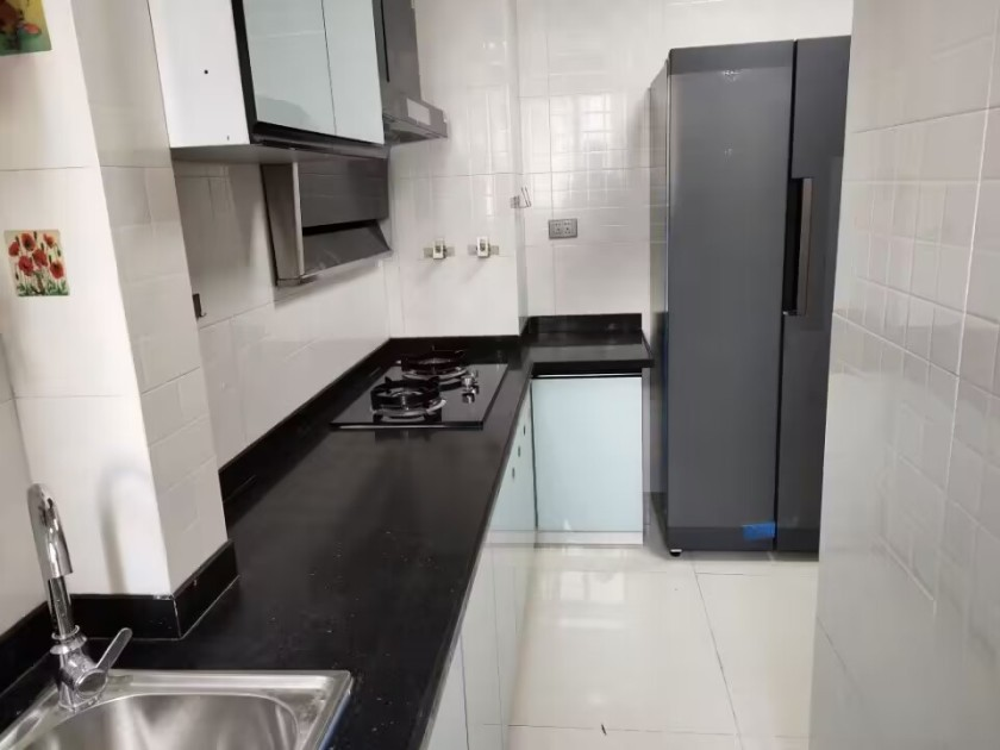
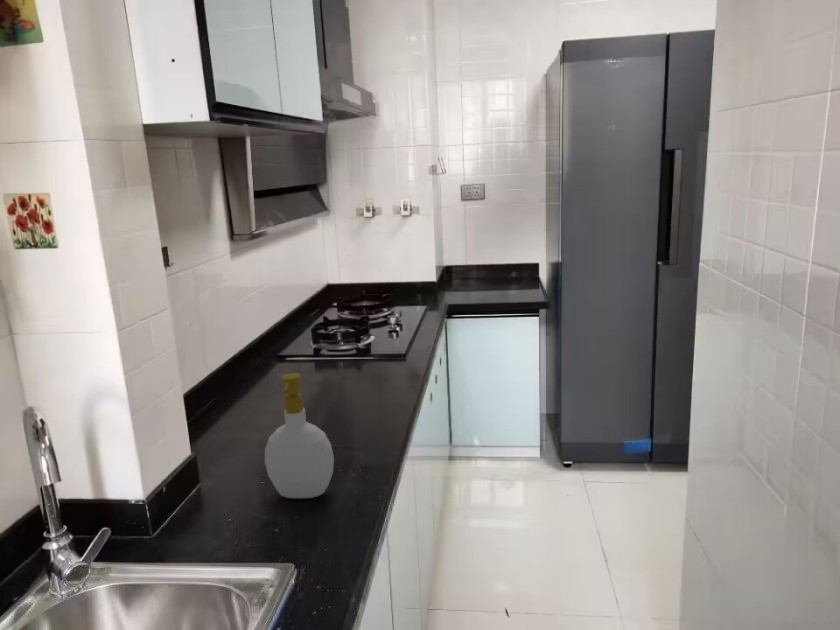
+ soap bottle [264,372,335,499]
